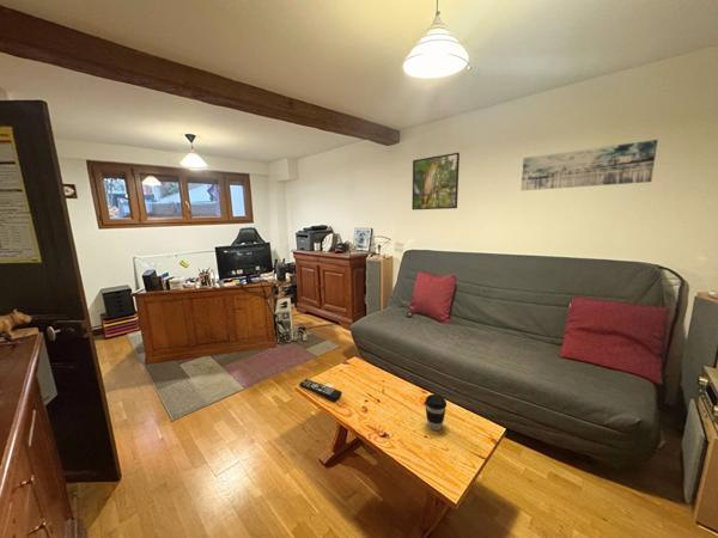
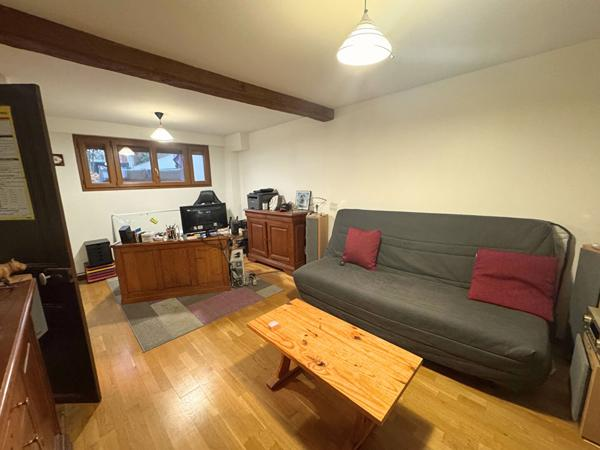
- wall art [521,139,658,191]
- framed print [410,152,461,210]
- remote control [298,378,343,402]
- coffee cup [424,393,448,432]
